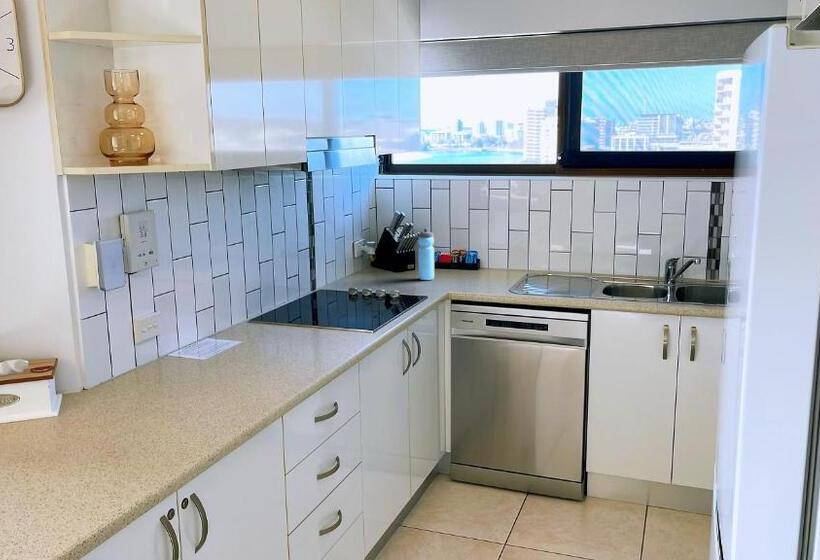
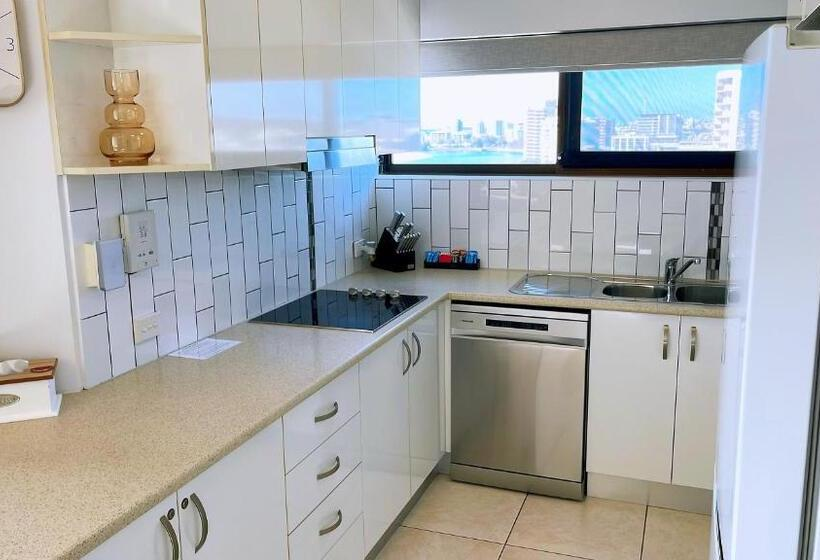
- water bottle [417,227,435,281]
